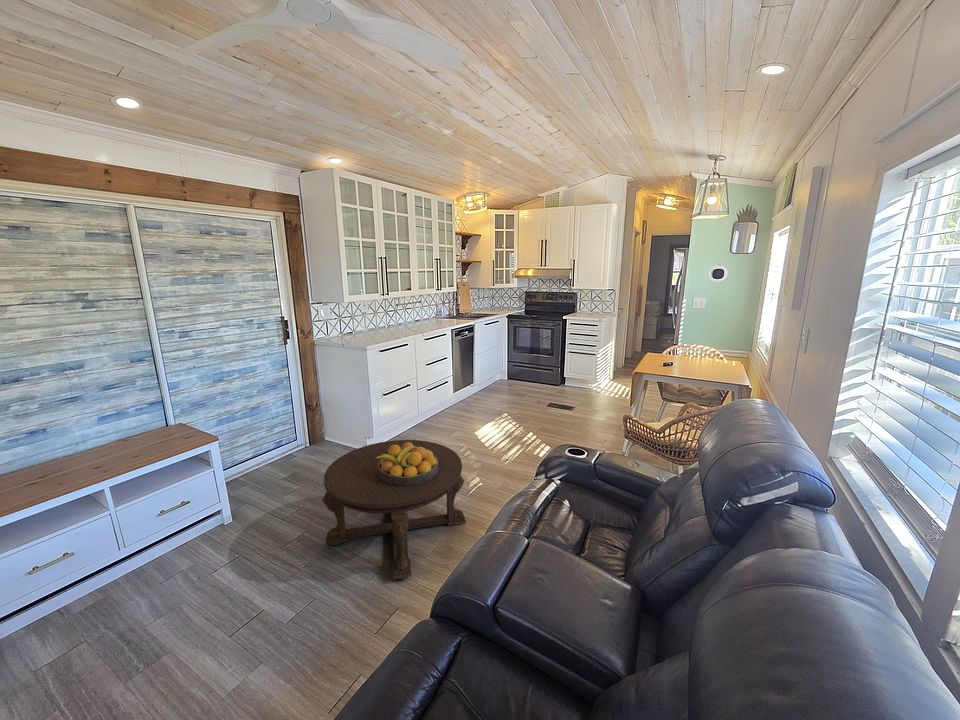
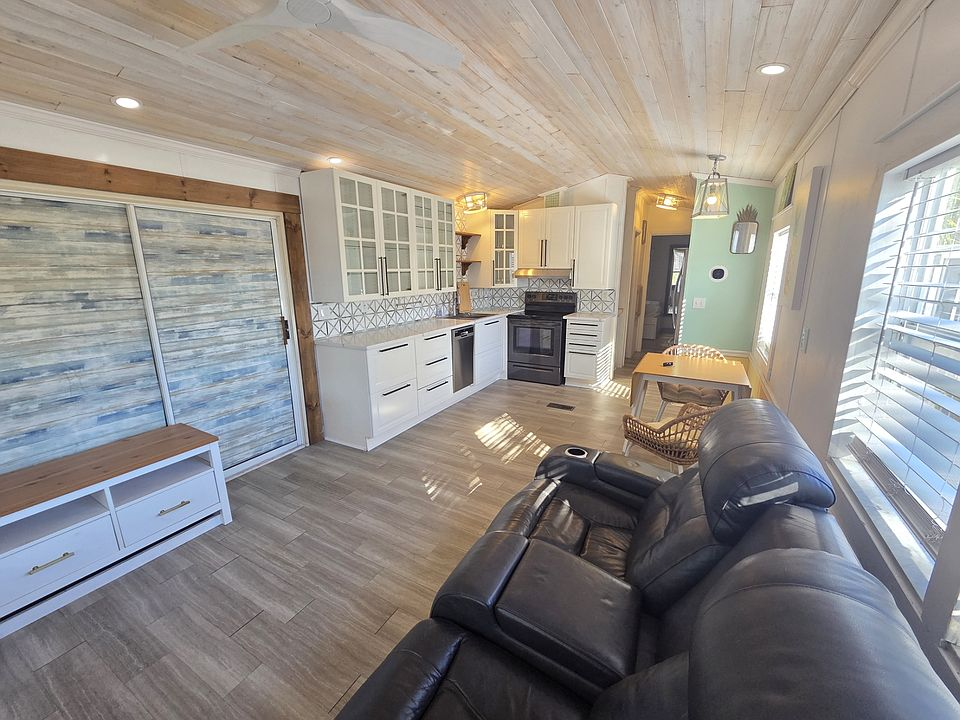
- fruit bowl [376,442,438,486]
- coffee table [321,439,467,581]
